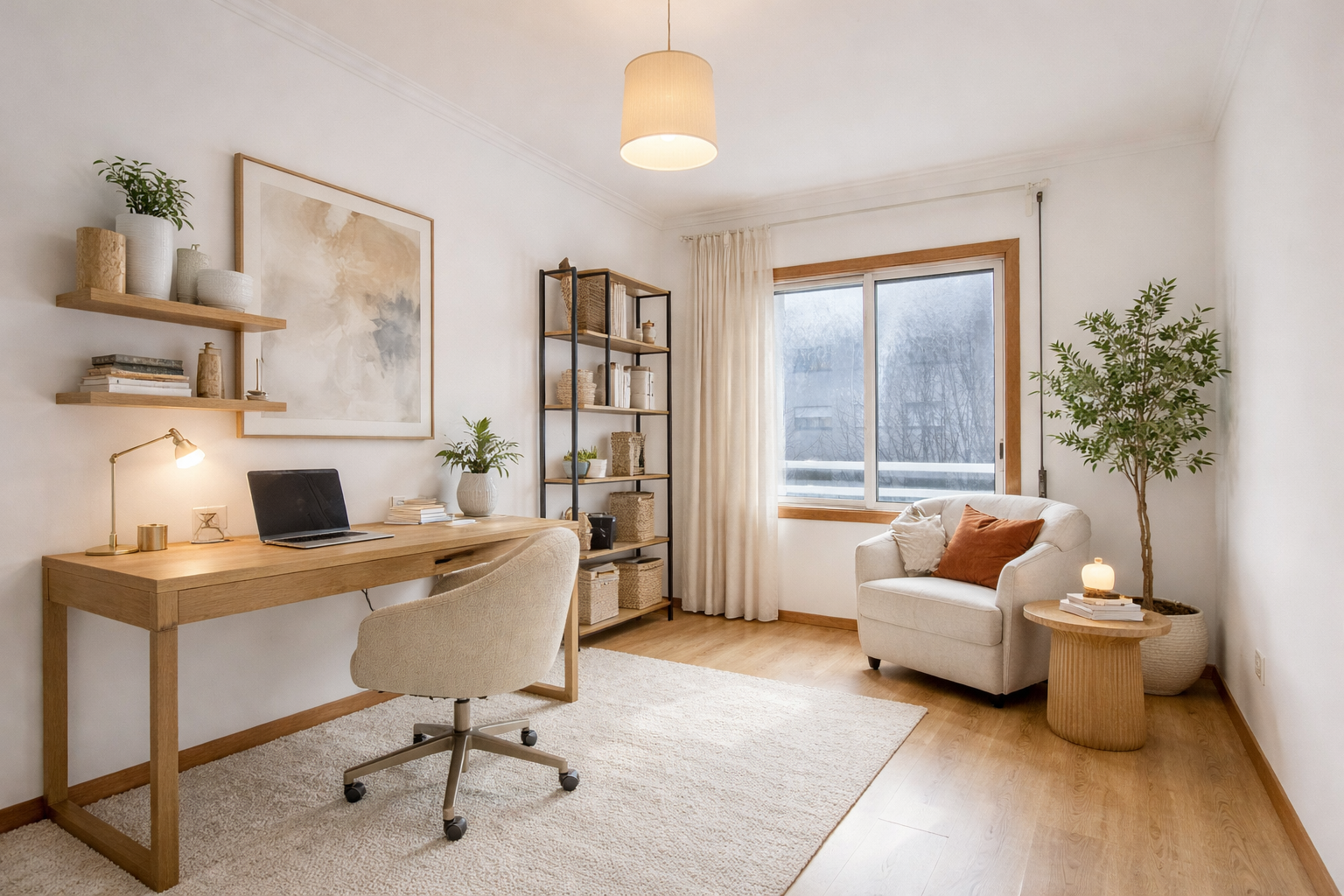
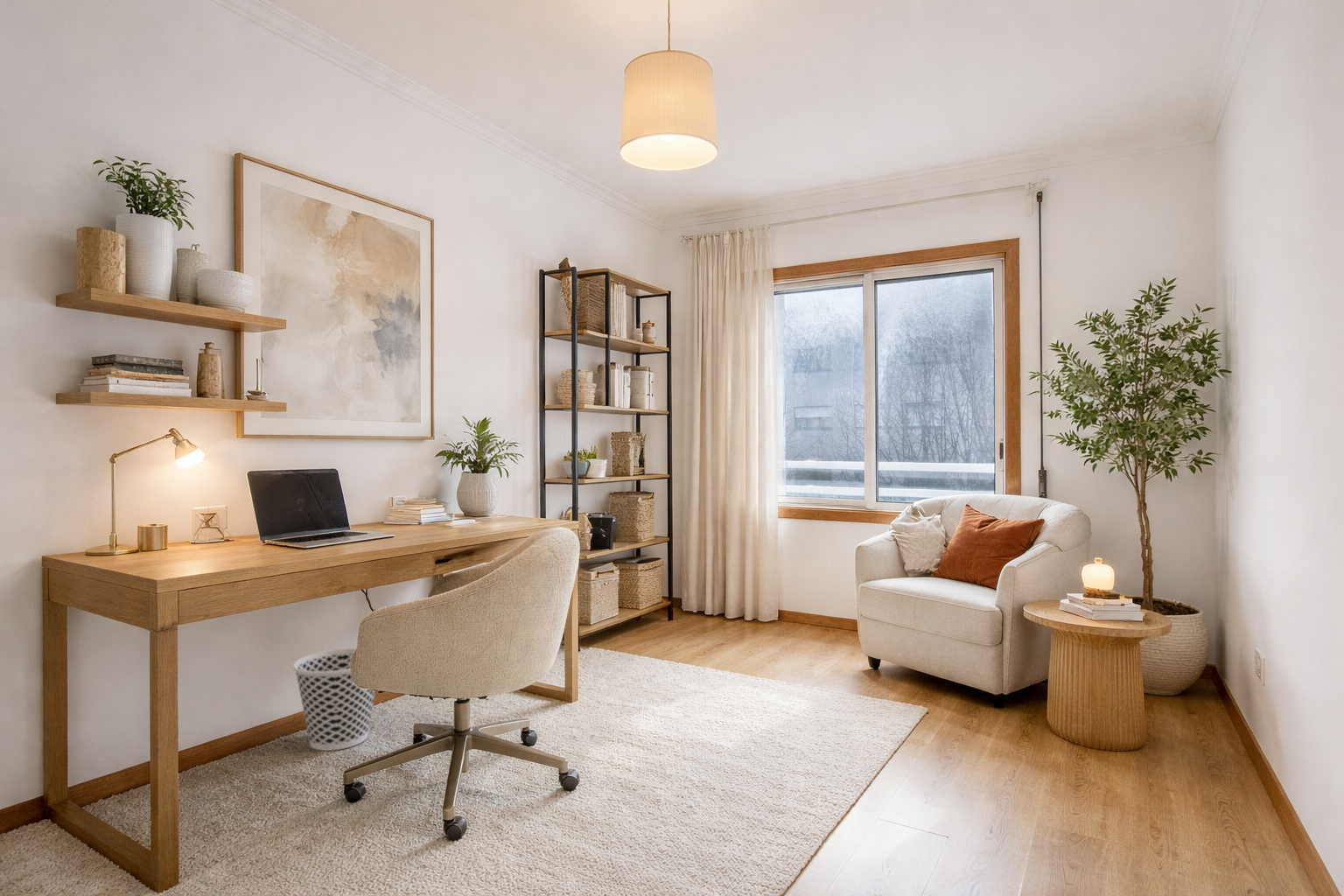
+ wastebasket [292,648,376,752]
